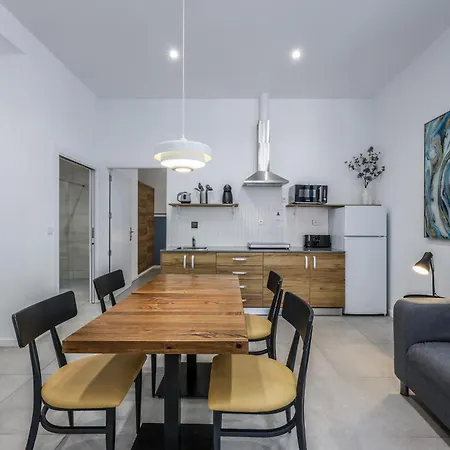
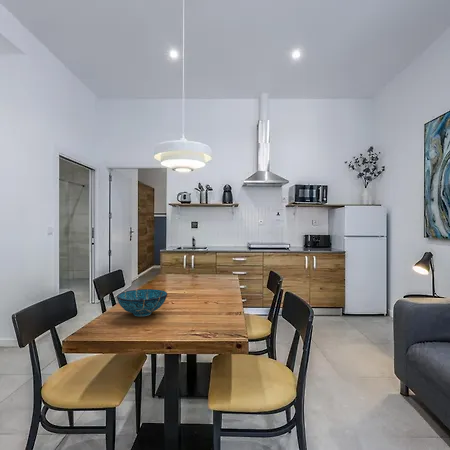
+ decorative bowl [116,288,168,317]
